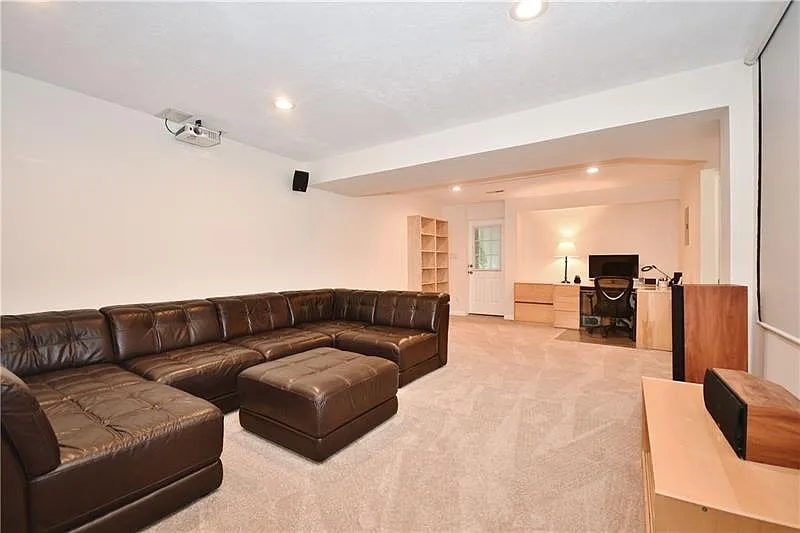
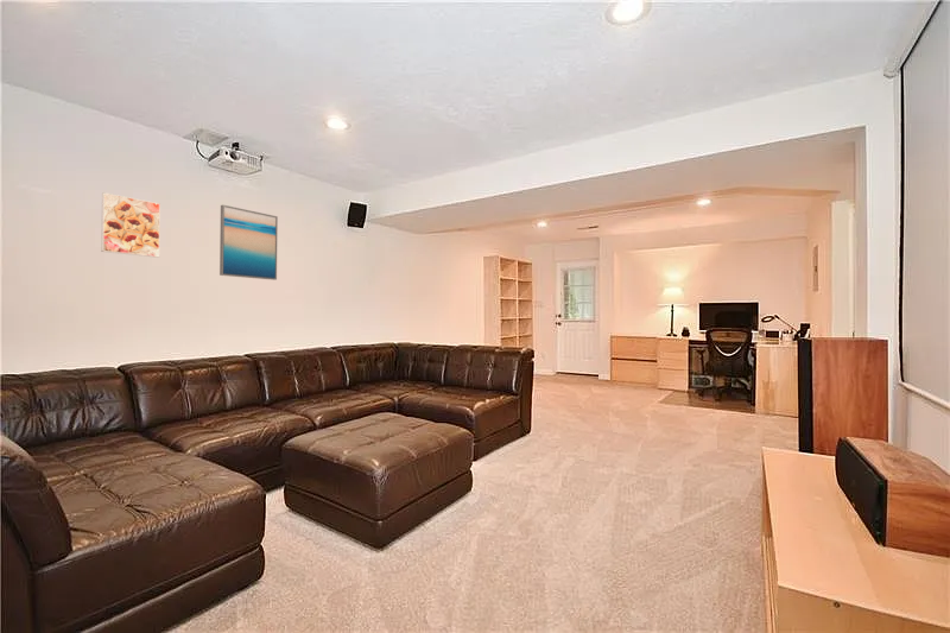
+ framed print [100,191,162,259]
+ wall art [218,204,279,281]
